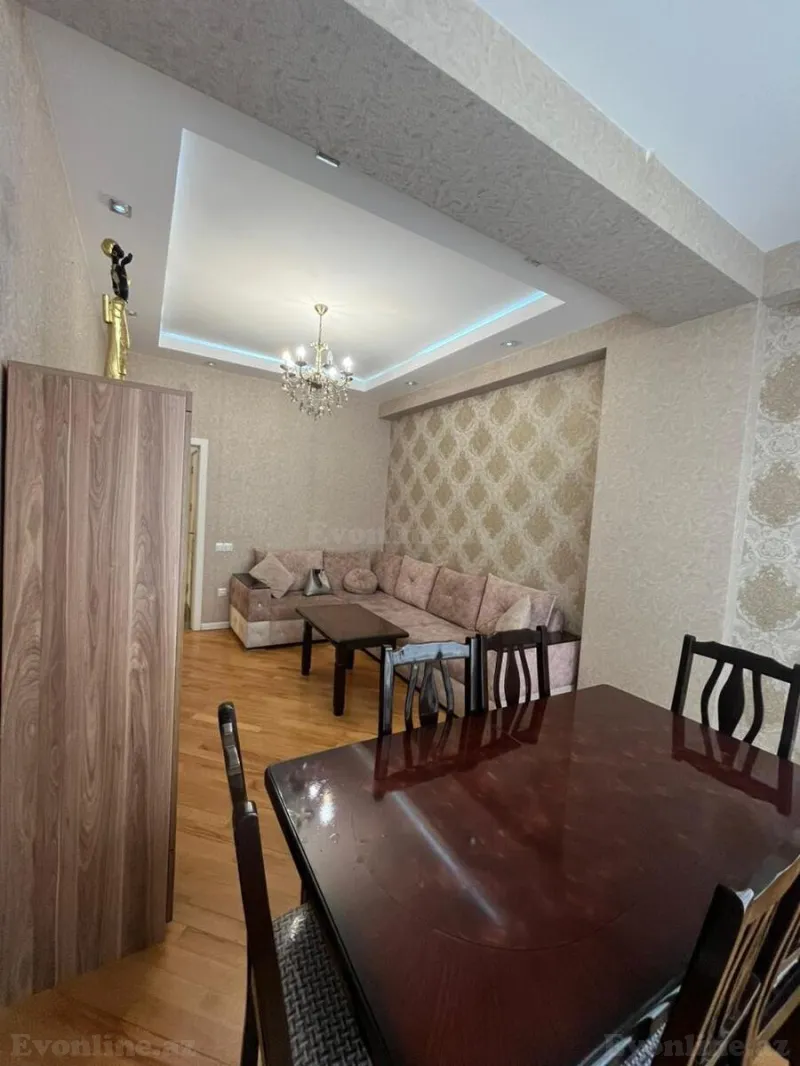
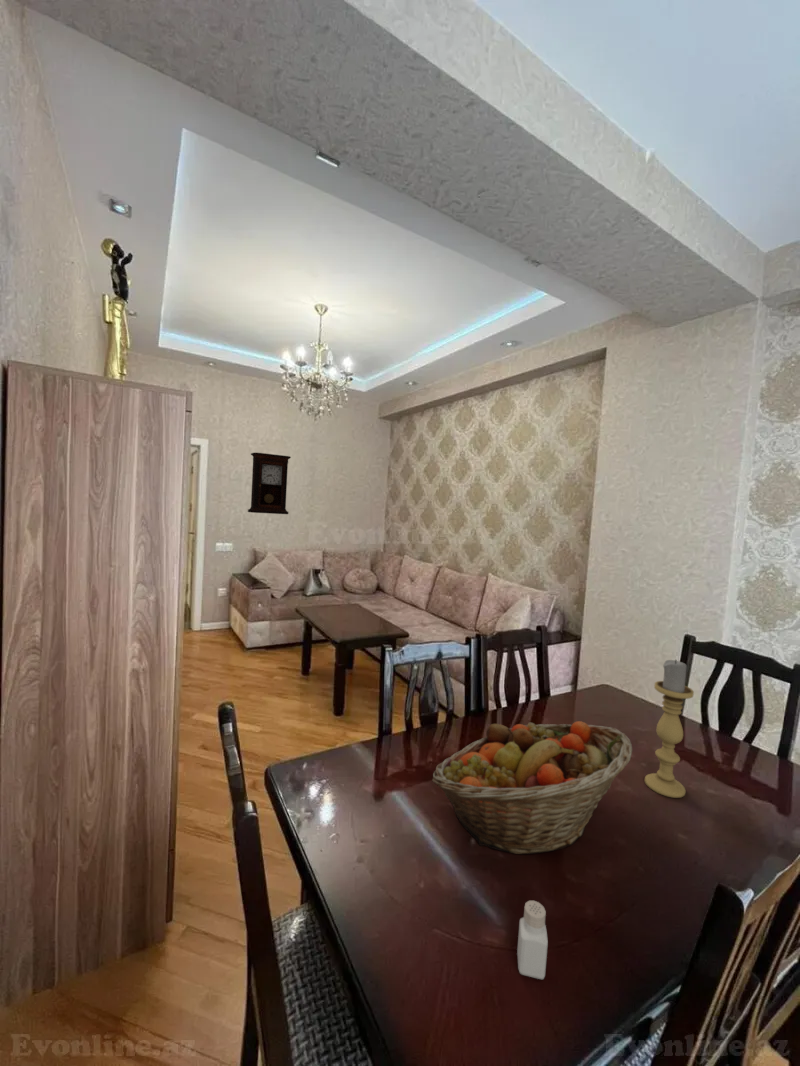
+ pendulum clock [247,452,292,515]
+ pepper shaker [516,900,549,980]
+ candle holder [644,658,695,799]
+ fruit basket [431,720,633,855]
